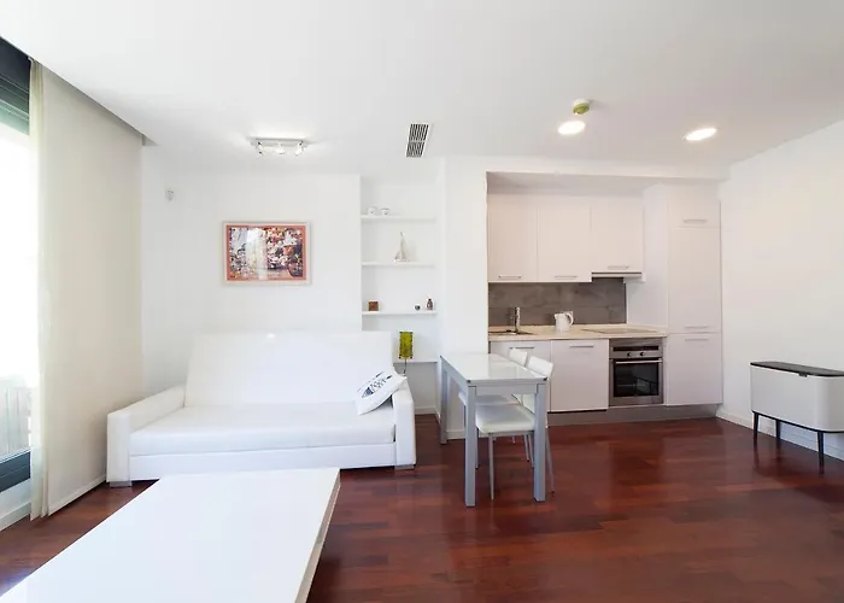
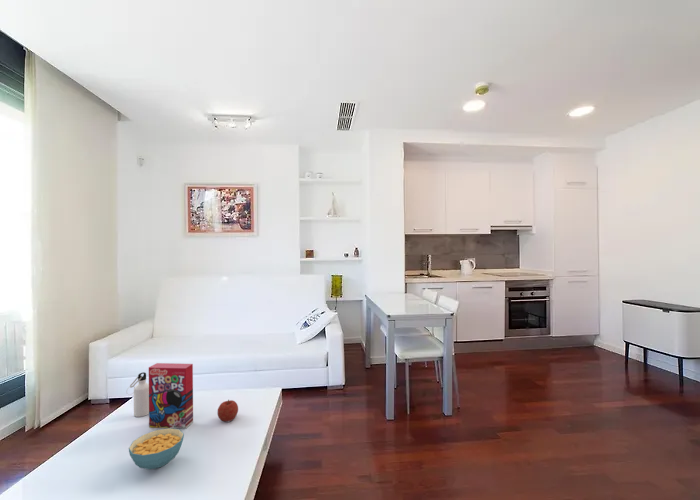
+ fruit [217,399,239,423]
+ cereal box [148,362,194,429]
+ water bottle [125,371,149,418]
+ cereal bowl [128,428,185,470]
